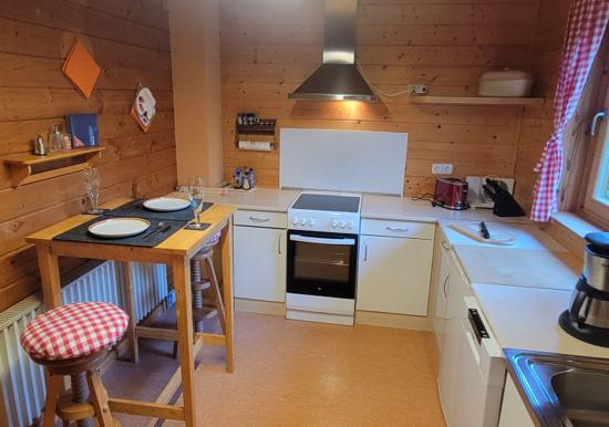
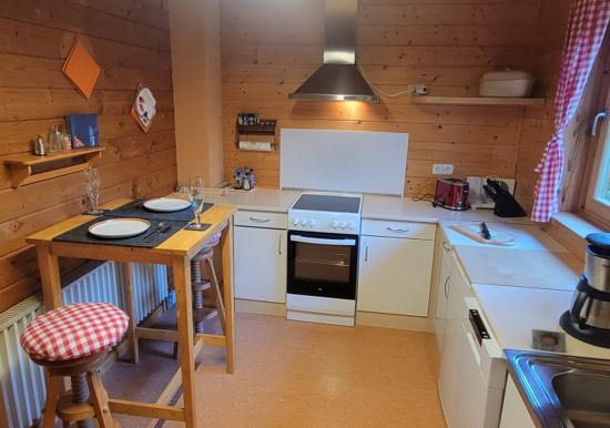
+ soap bar [531,328,568,354]
